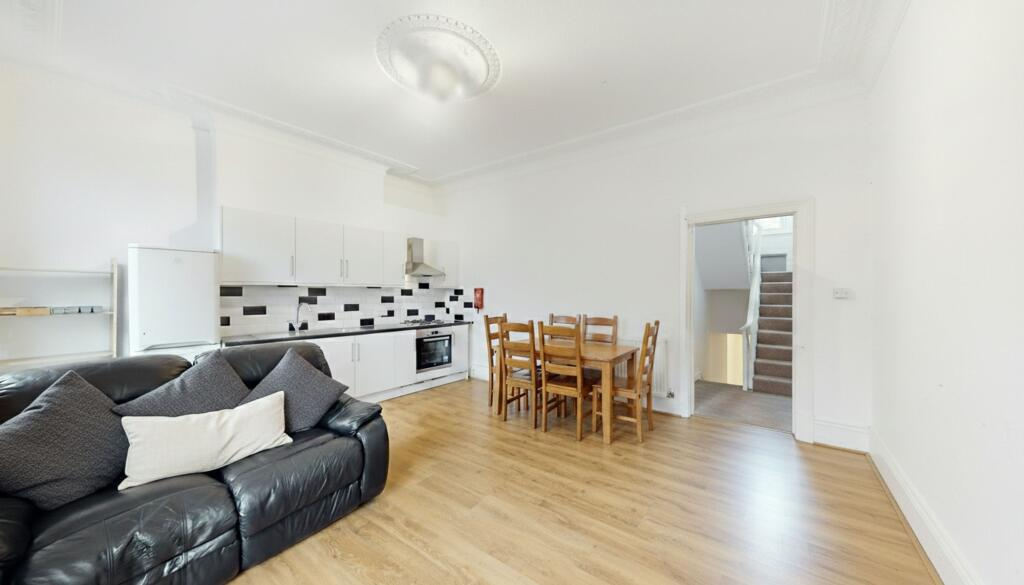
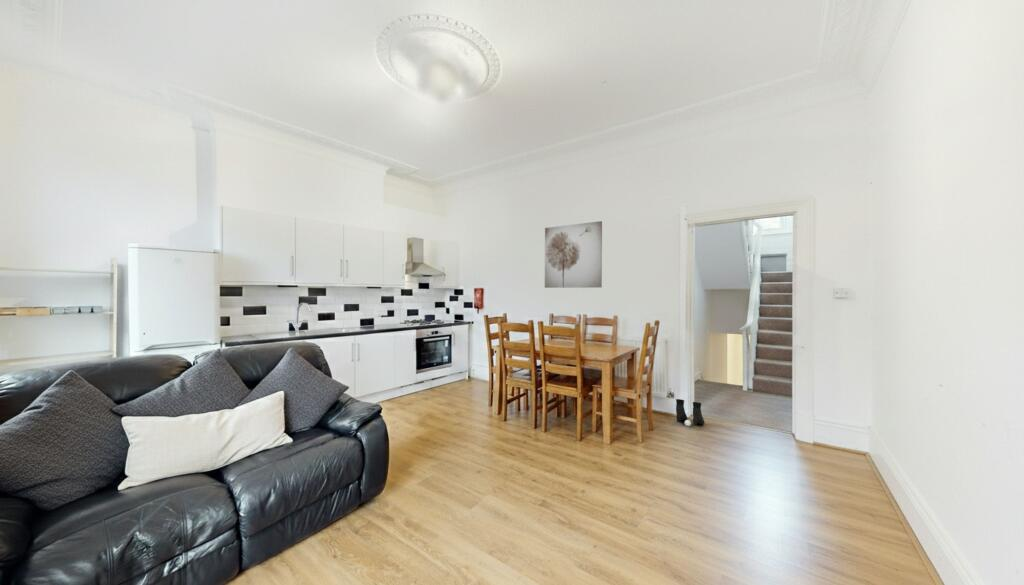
+ wall art [544,220,603,289]
+ boots [675,398,705,427]
